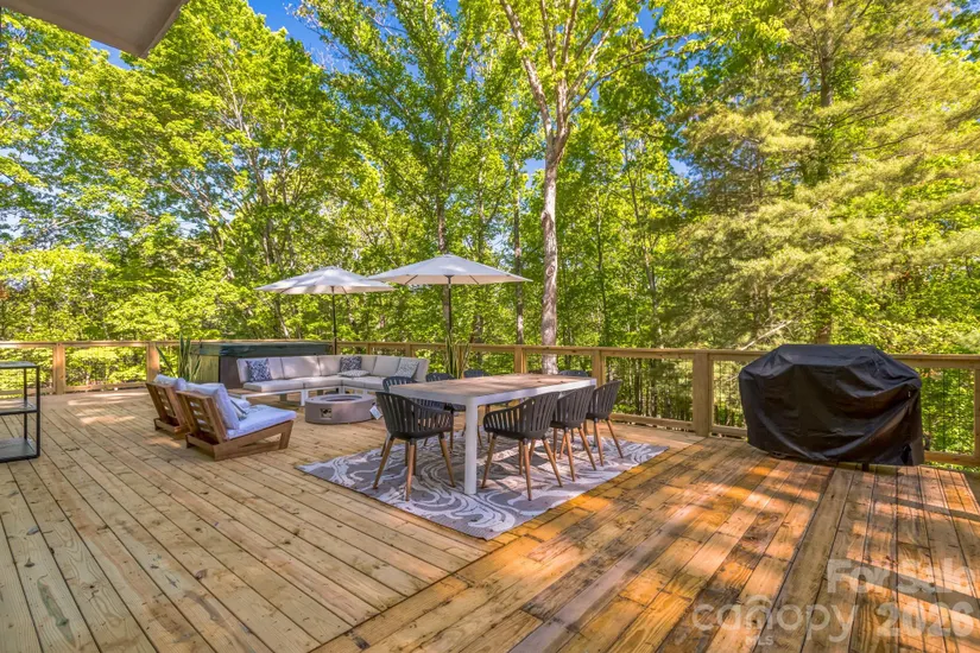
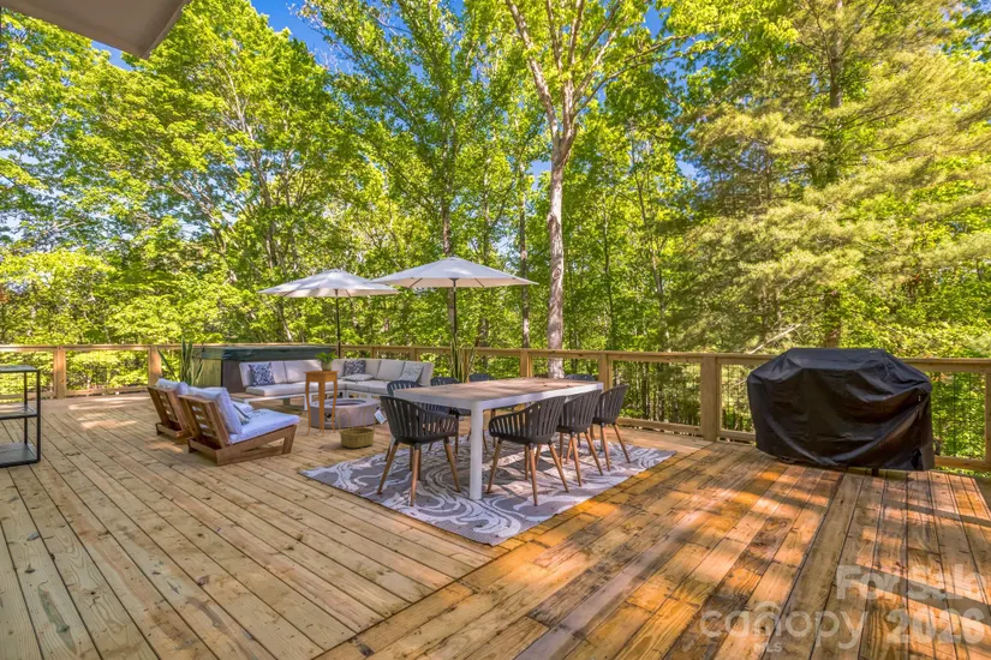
+ potted plant [315,349,340,371]
+ basket [338,406,377,449]
+ side table [302,368,341,437]
